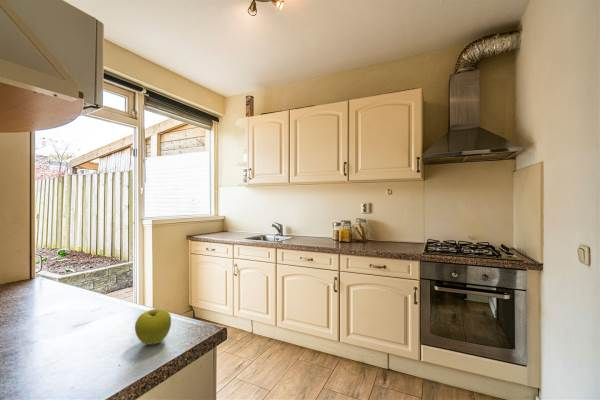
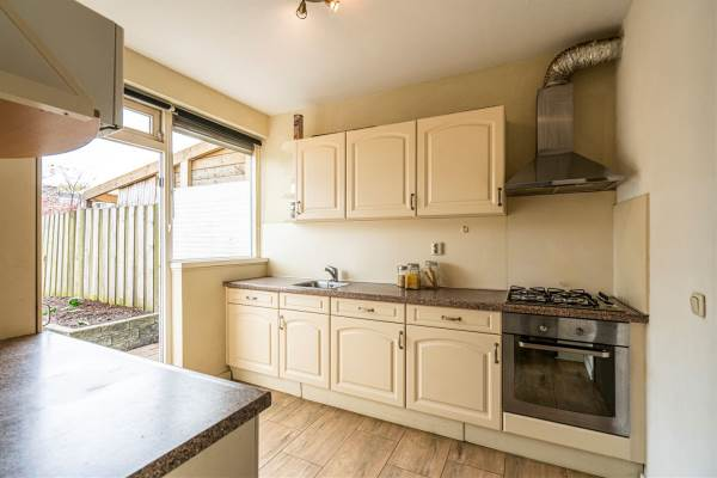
- fruit [134,307,172,346]
